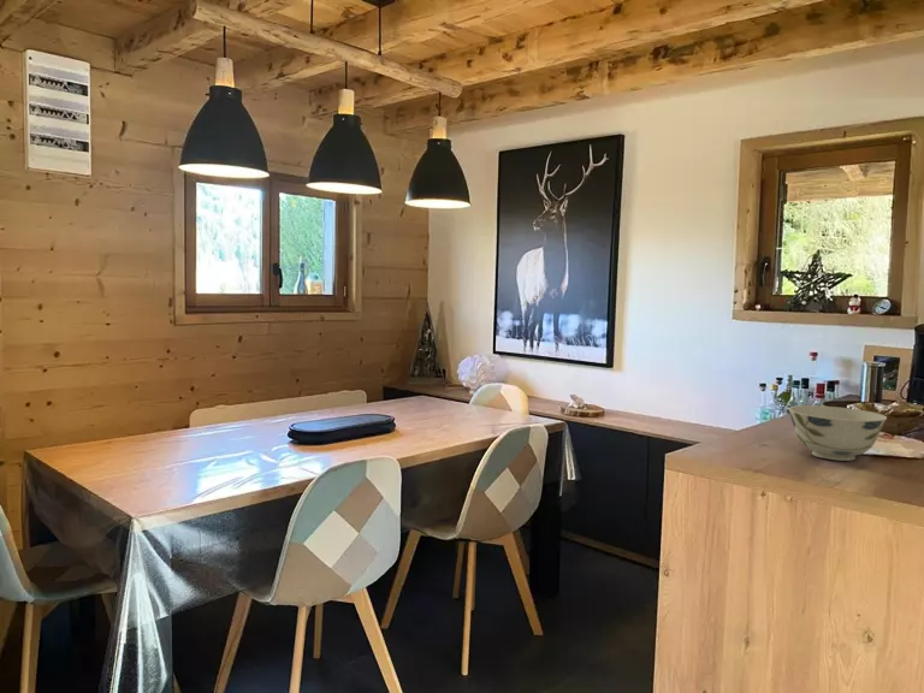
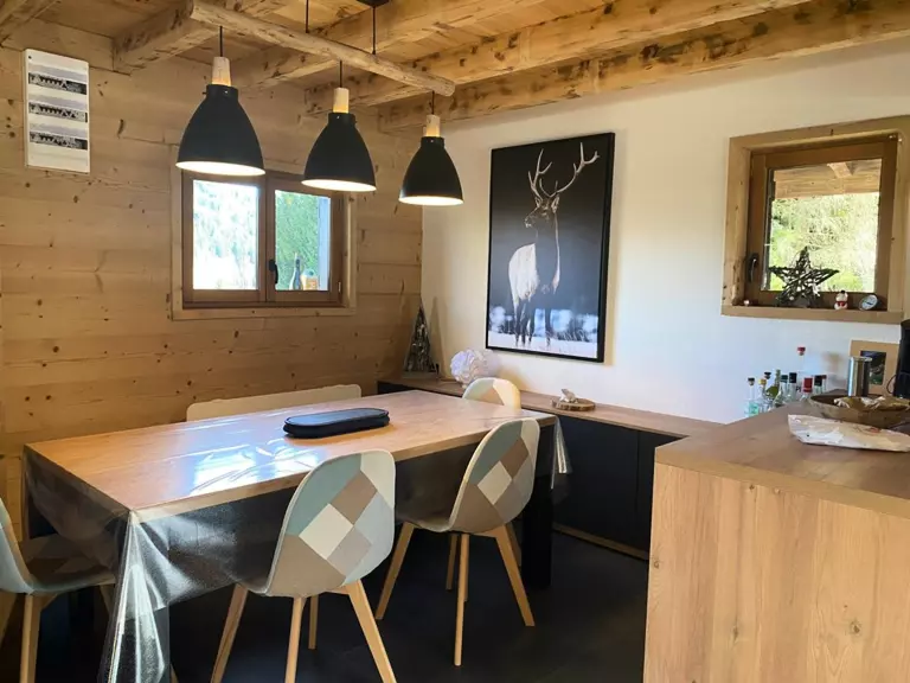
- bowl [788,404,888,462]
